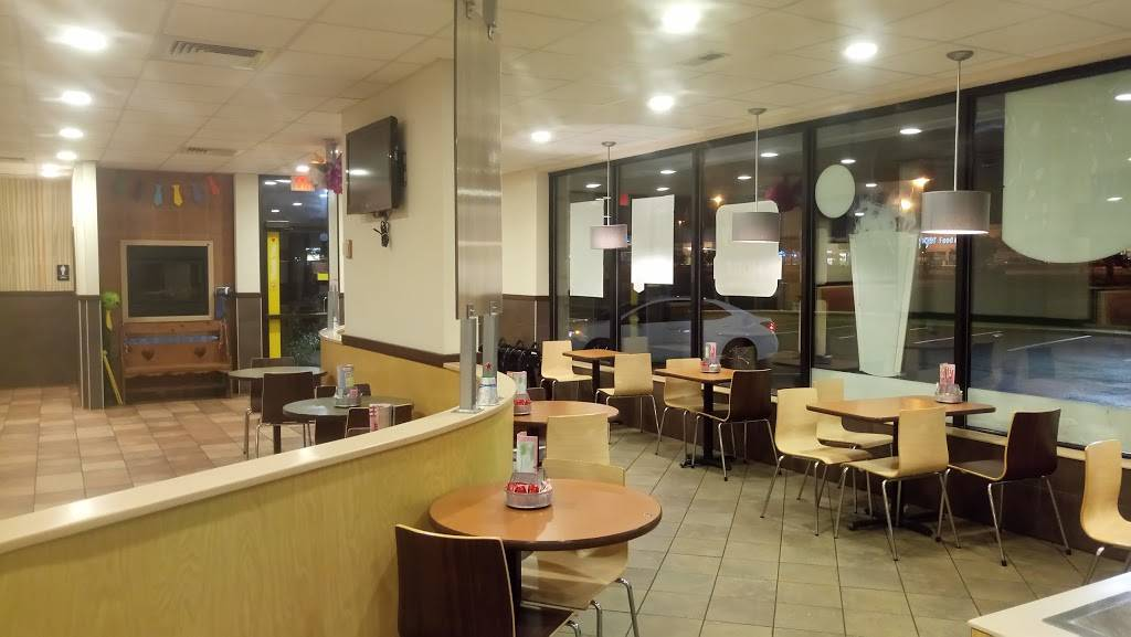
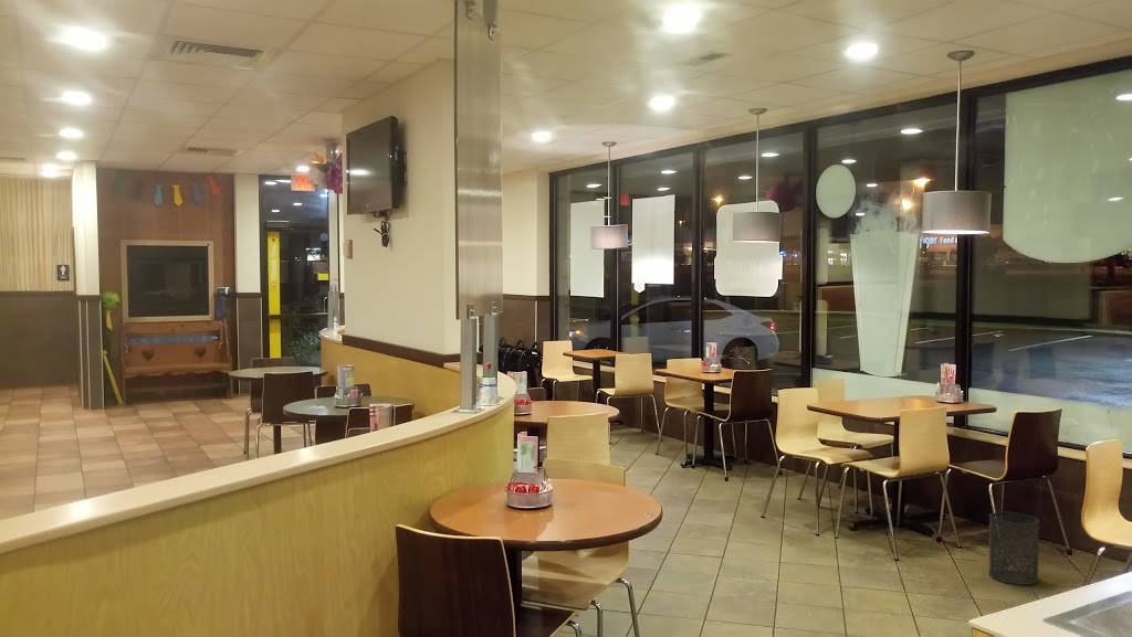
+ trash can [988,511,1040,586]
